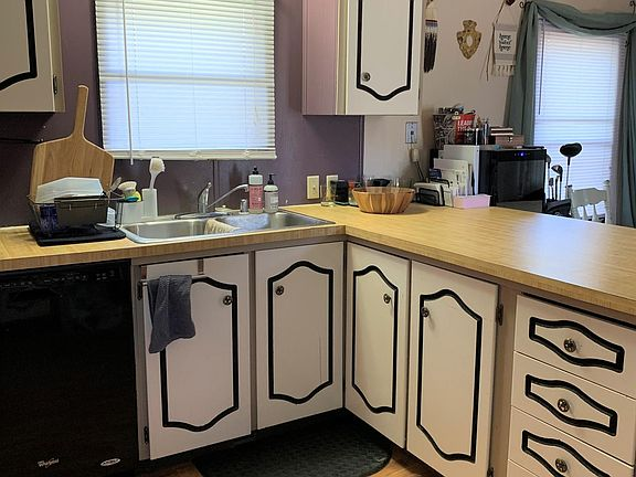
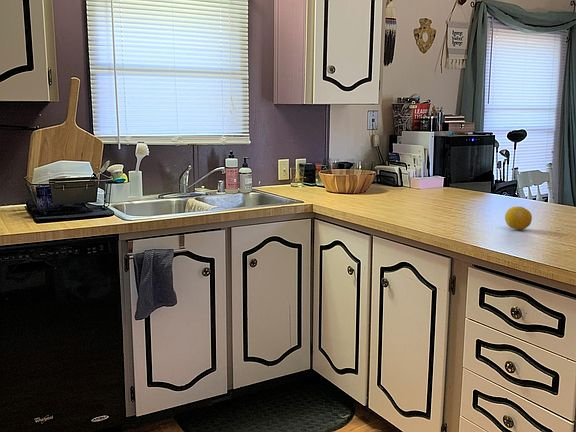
+ fruit [504,205,533,231]
